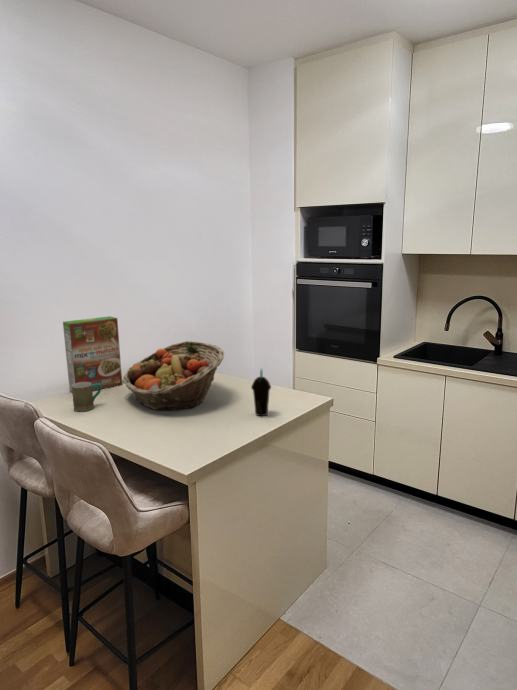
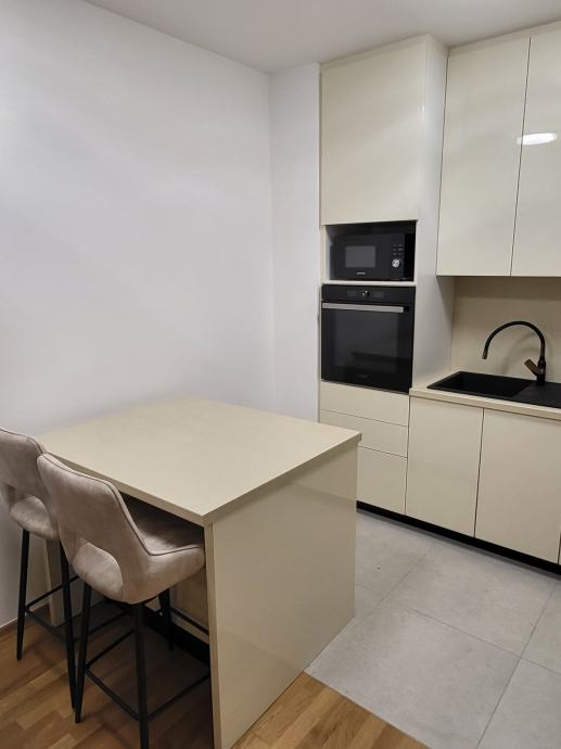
- fruit basket [122,340,225,411]
- mug [71,382,102,412]
- cereal box [62,315,123,393]
- cup [250,368,272,417]
